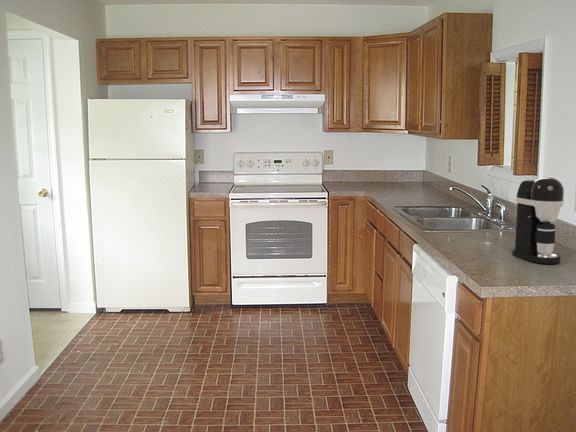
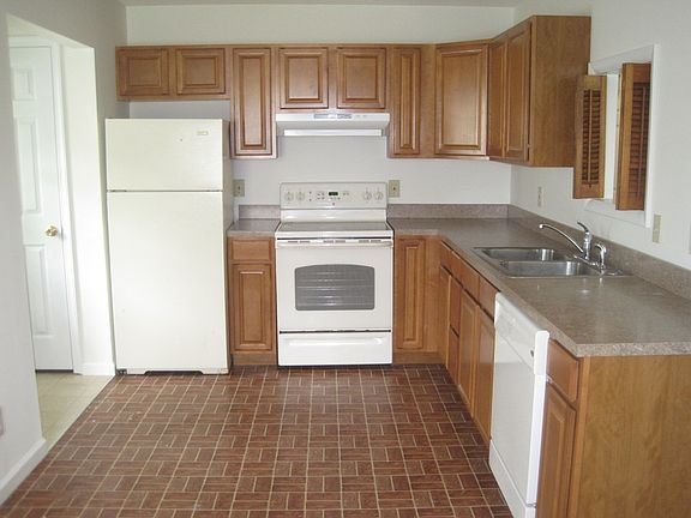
- coffee maker [511,176,565,265]
